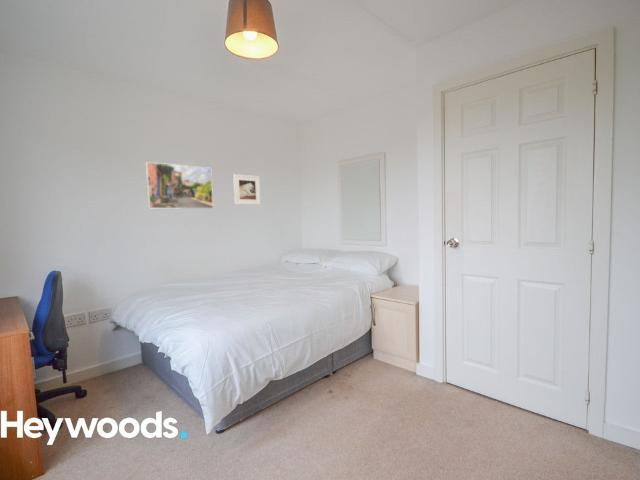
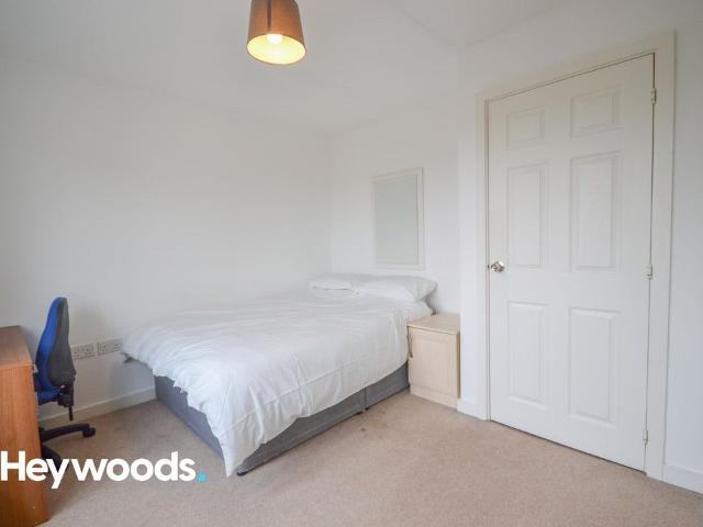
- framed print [232,173,262,206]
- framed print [145,161,214,210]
